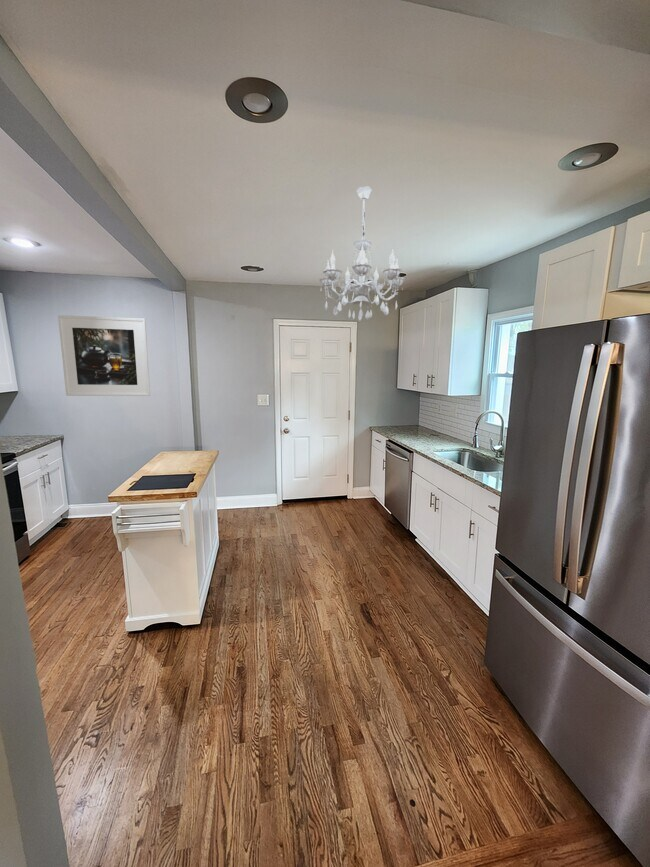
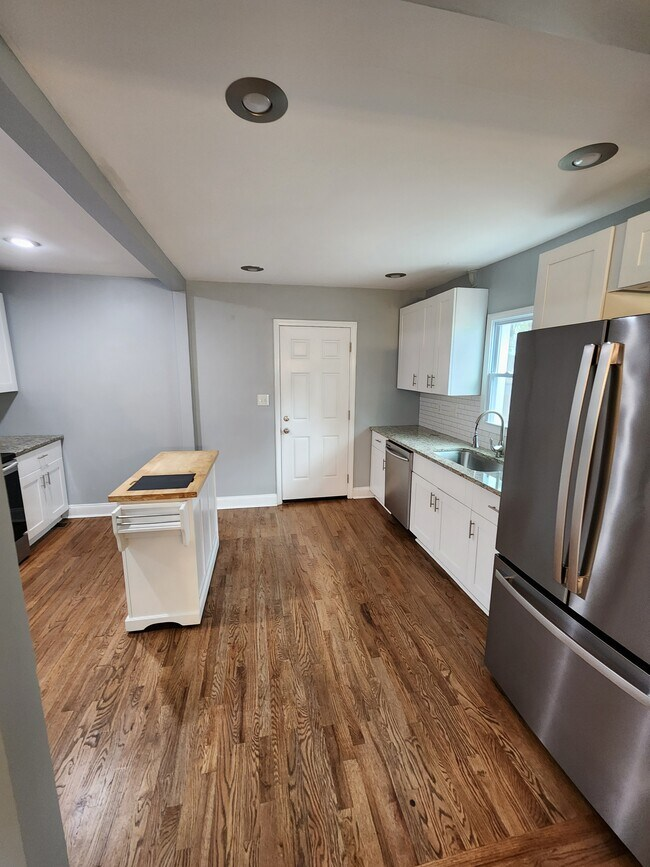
- chandelier [318,186,406,321]
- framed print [57,314,151,397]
